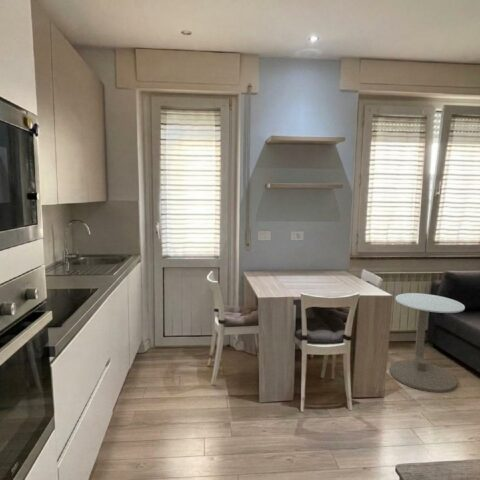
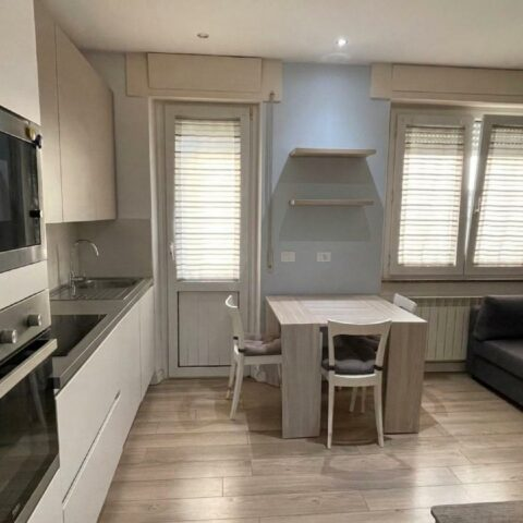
- side table [389,292,466,393]
